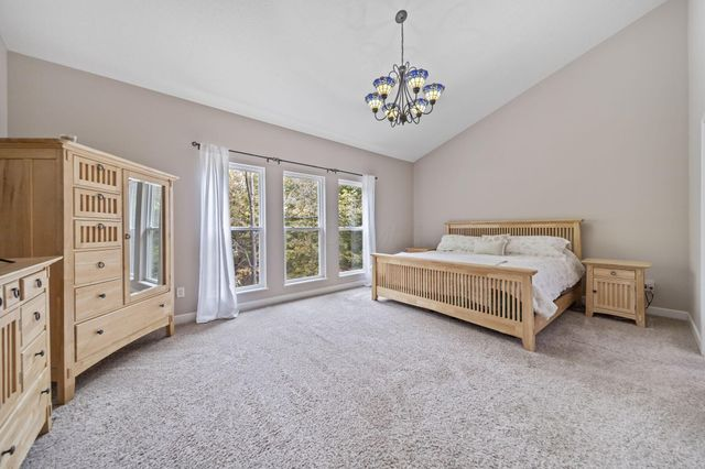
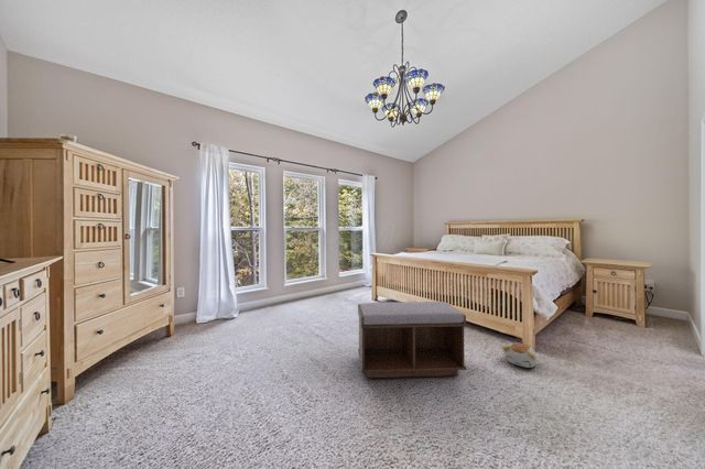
+ plush toy [501,341,539,369]
+ bench [357,301,467,379]
